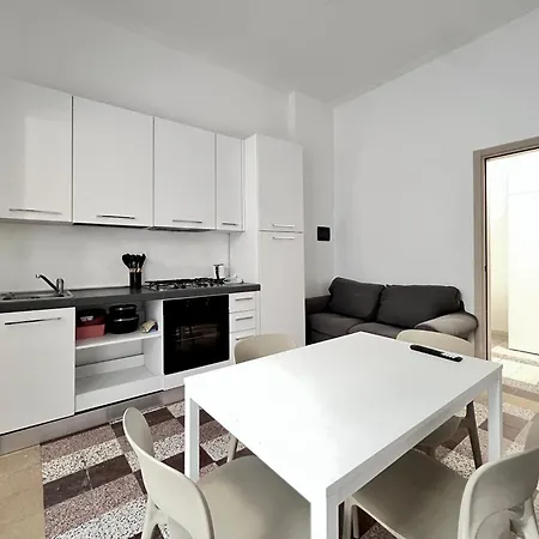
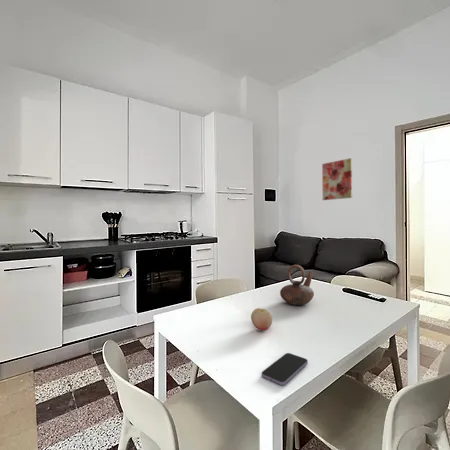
+ teapot [279,264,315,306]
+ fruit [250,307,273,331]
+ smartphone [261,352,309,386]
+ wall art [321,157,353,201]
